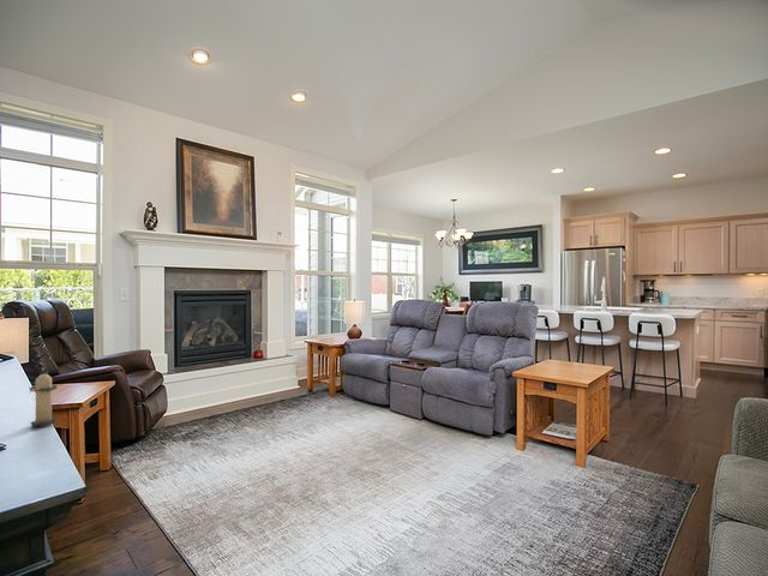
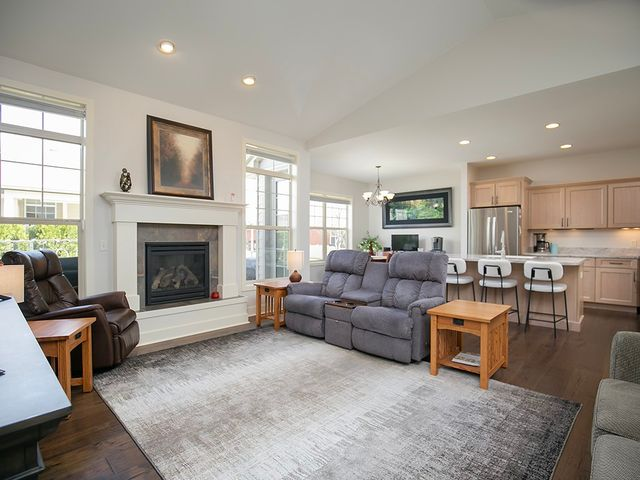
- candle [28,370,59,427]
